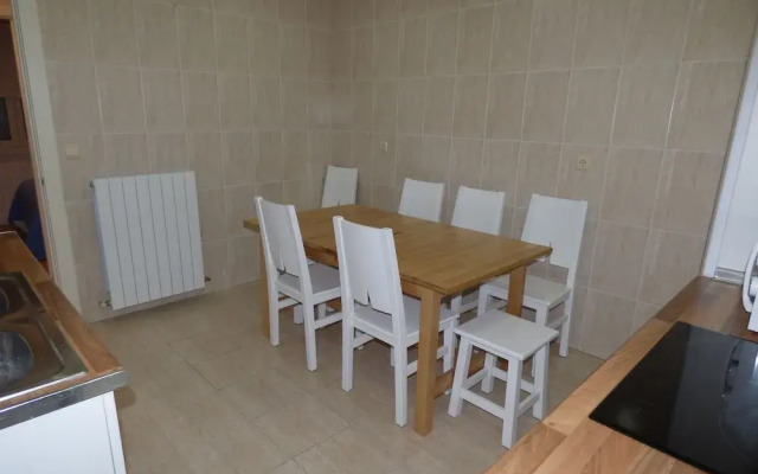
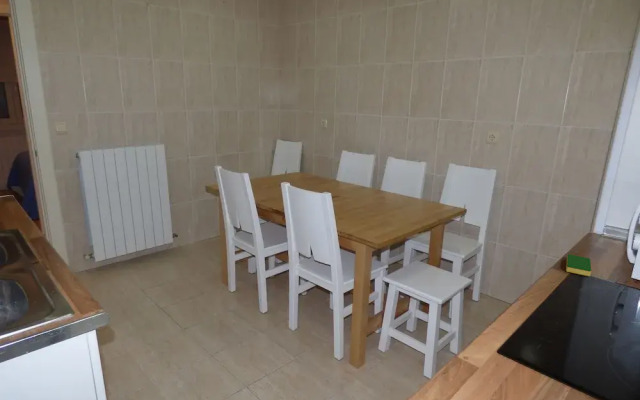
+ dish sponge [565,253,592,277]
